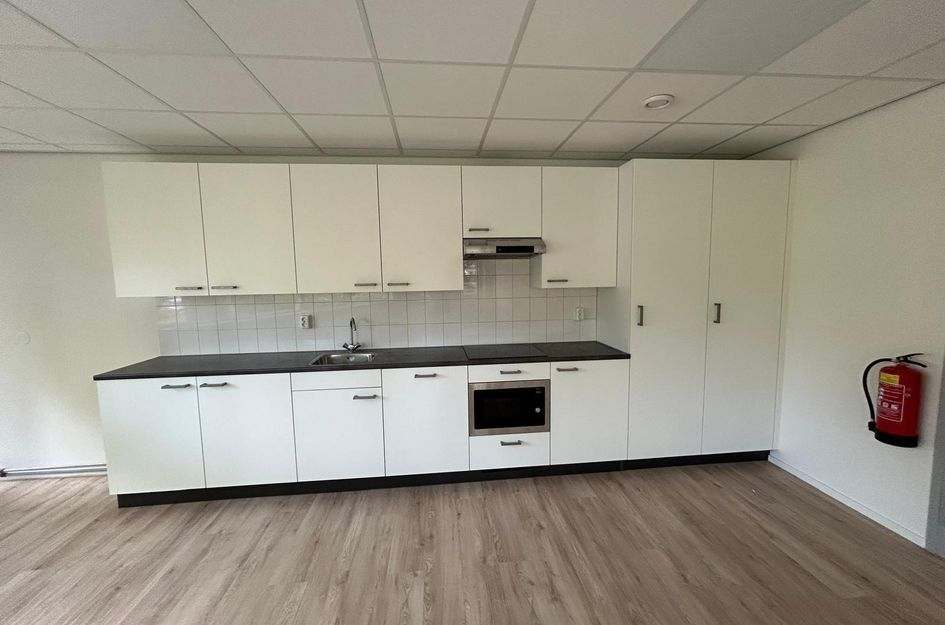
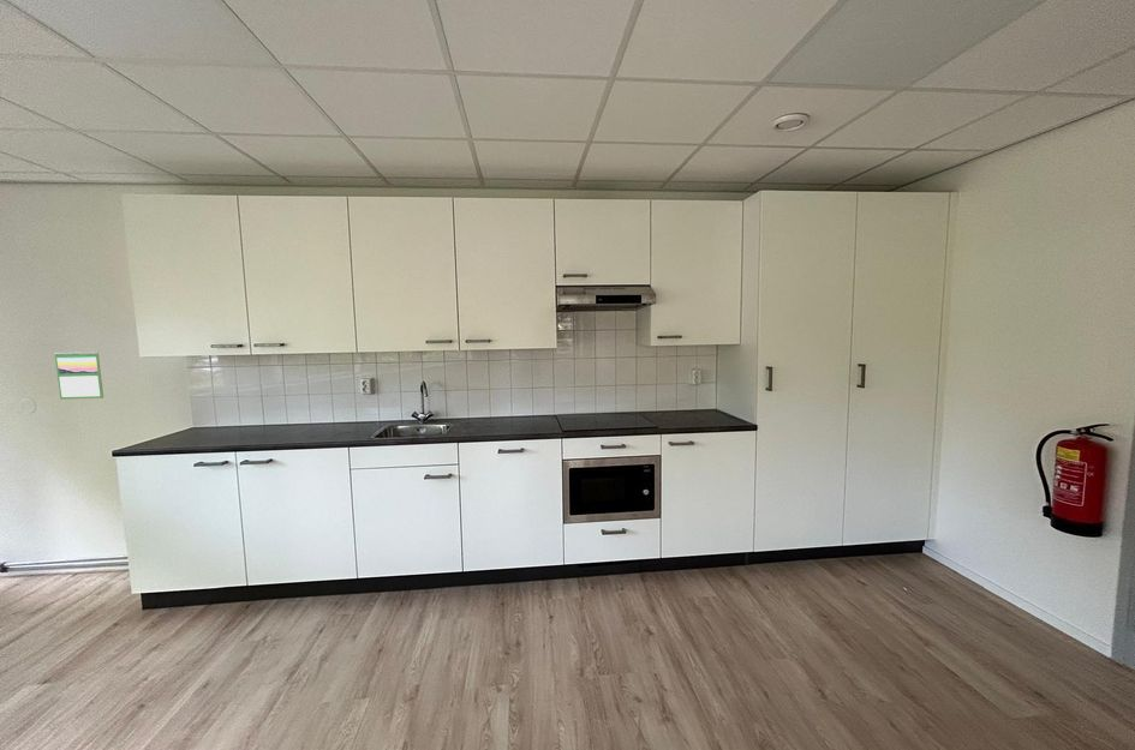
+ calendar [54,350,104,401]
